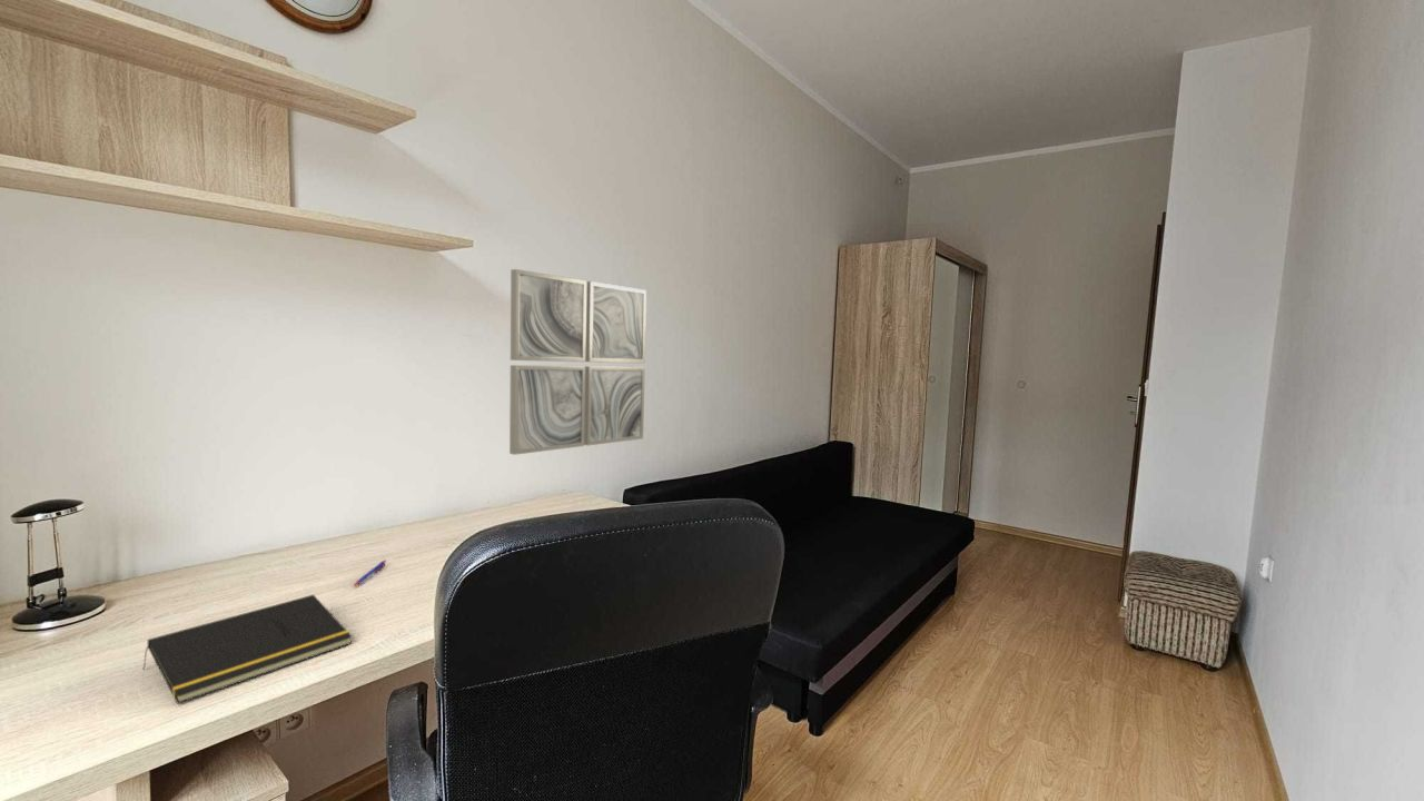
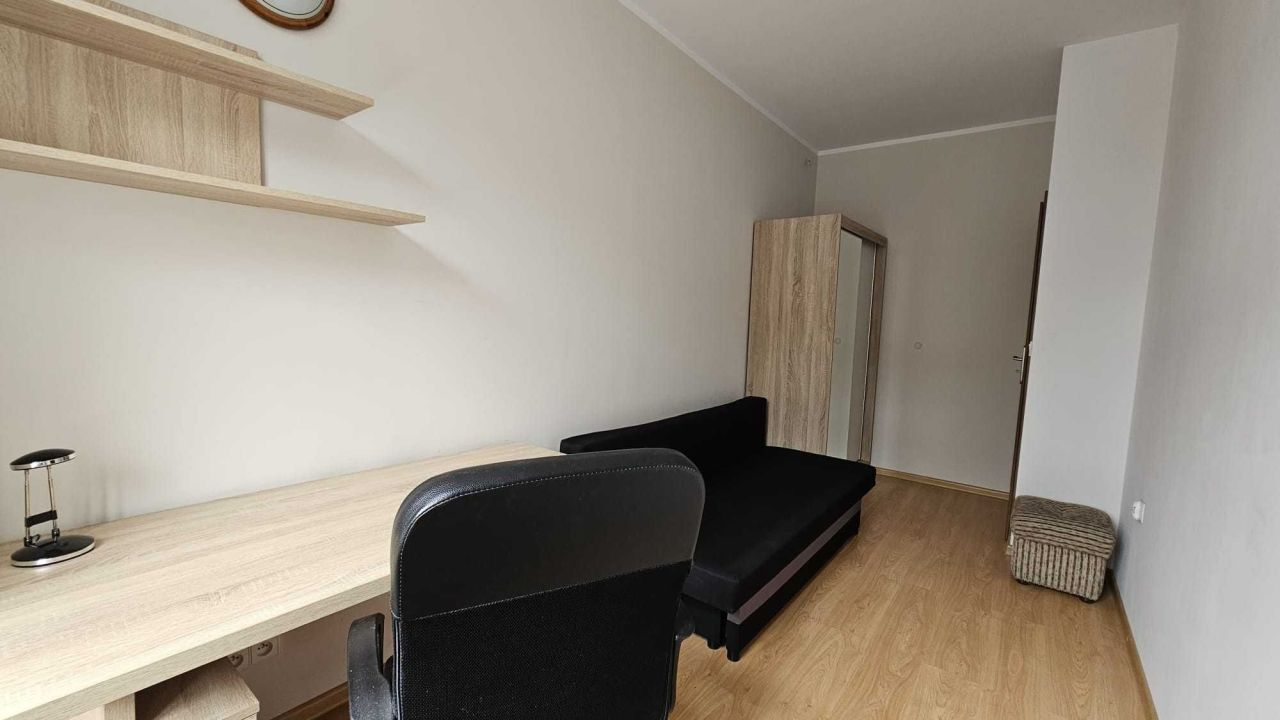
- notepad [141,594,354,705]
- wall art [508,268,647,456]
- pen [352,560,387,589]
